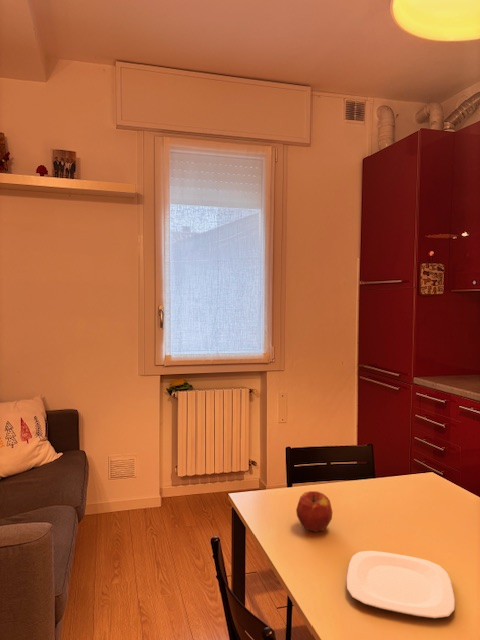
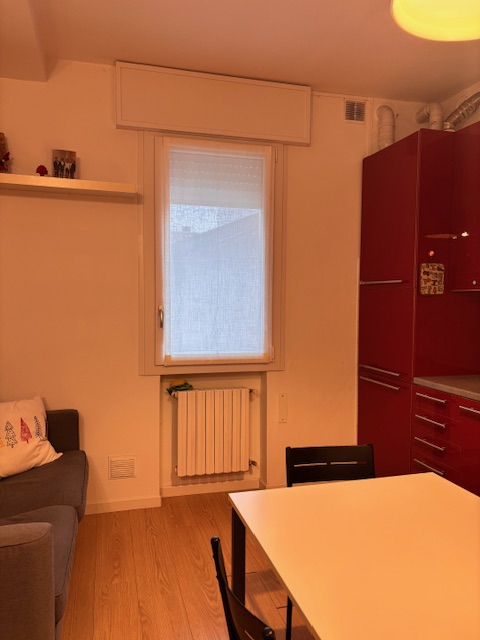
- apple [295,490,334,533]
- plate [346,550,456,620]
